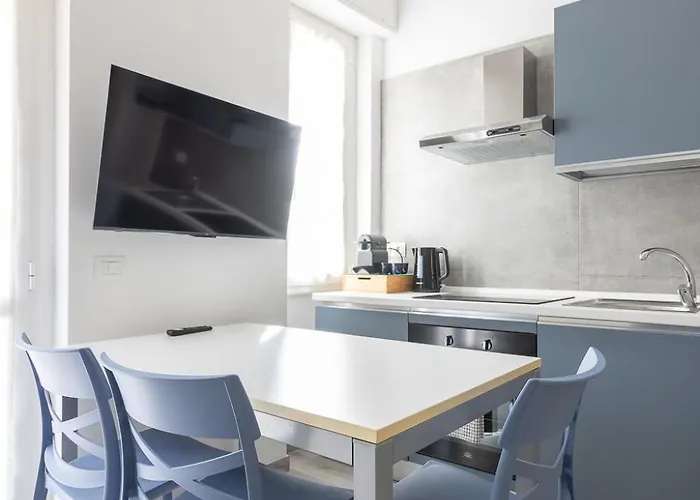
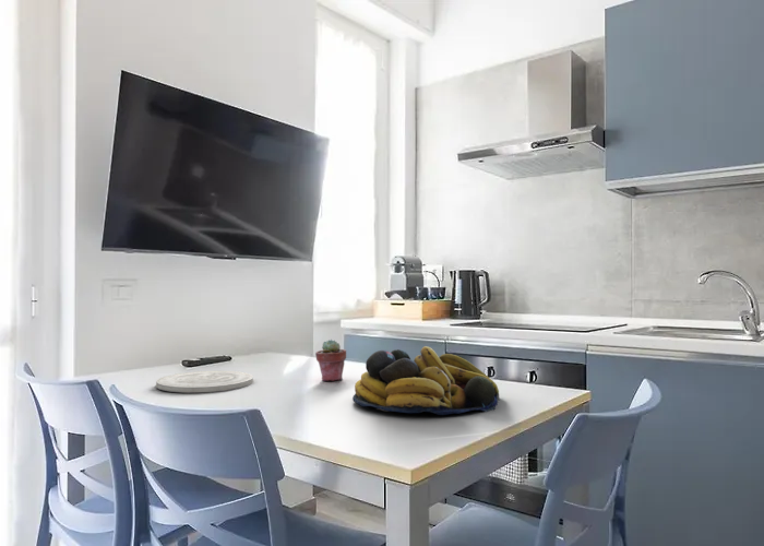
+ plate [155,370,254,394]
+ potted succulent [314,339,347,382]
+ fruit bowl [351,345,501,416]
